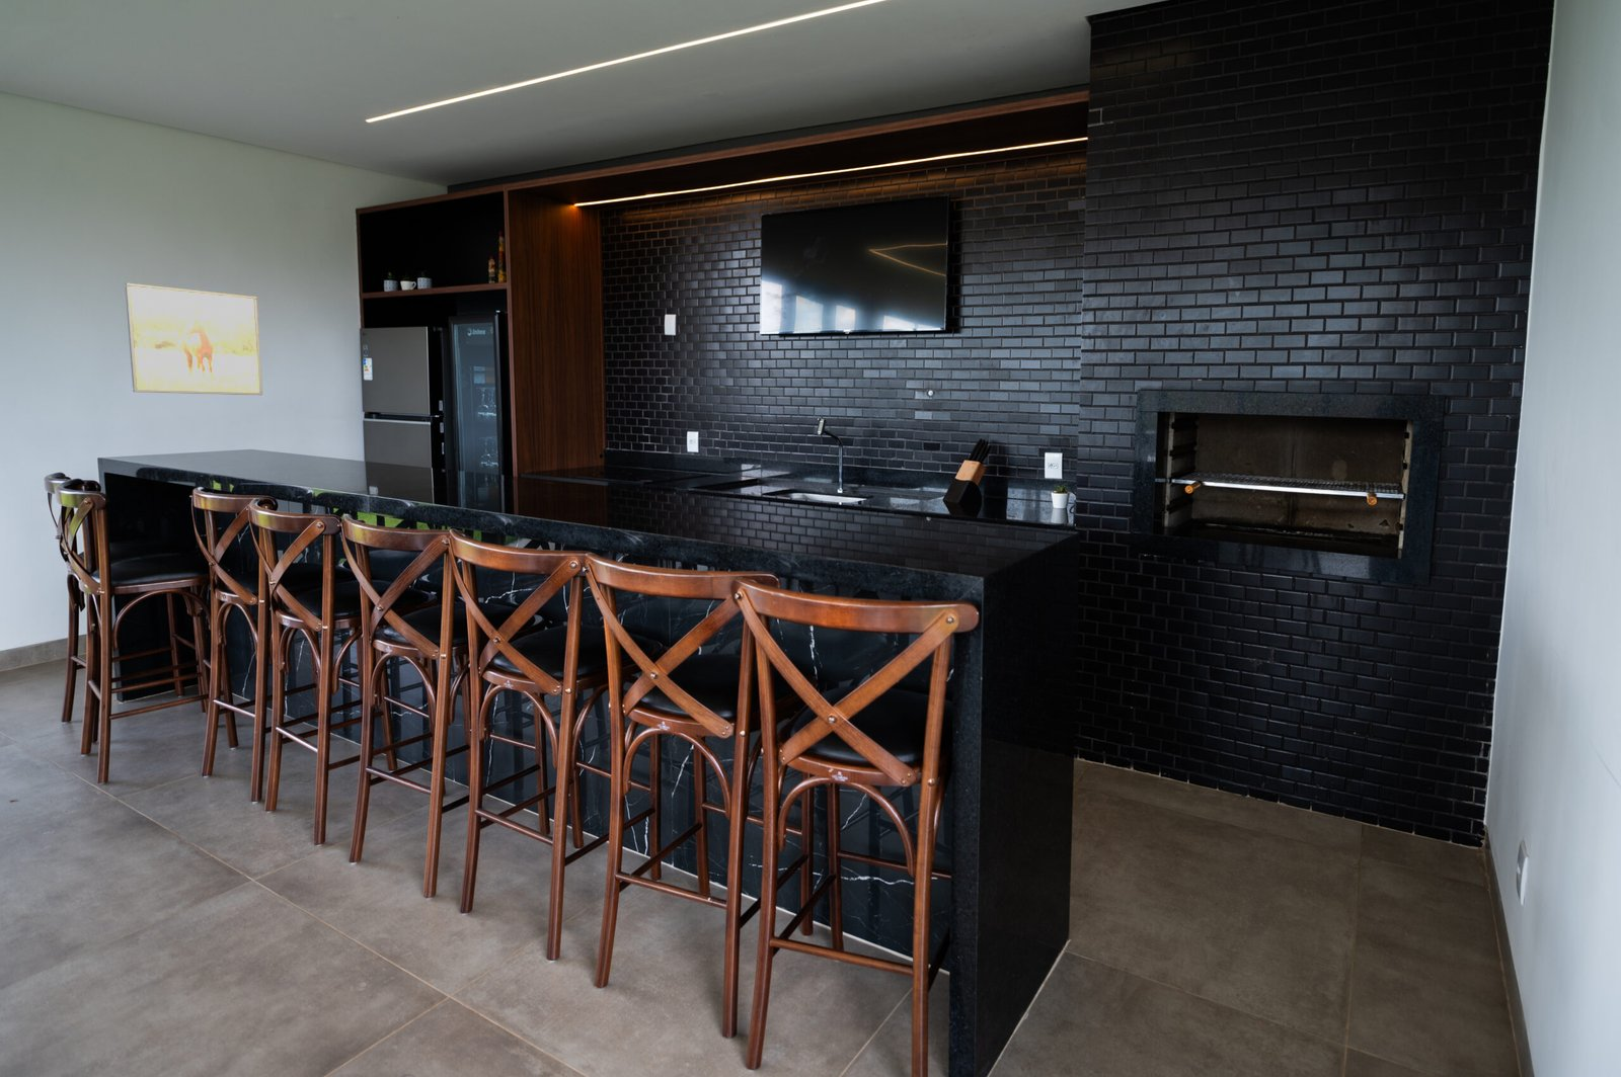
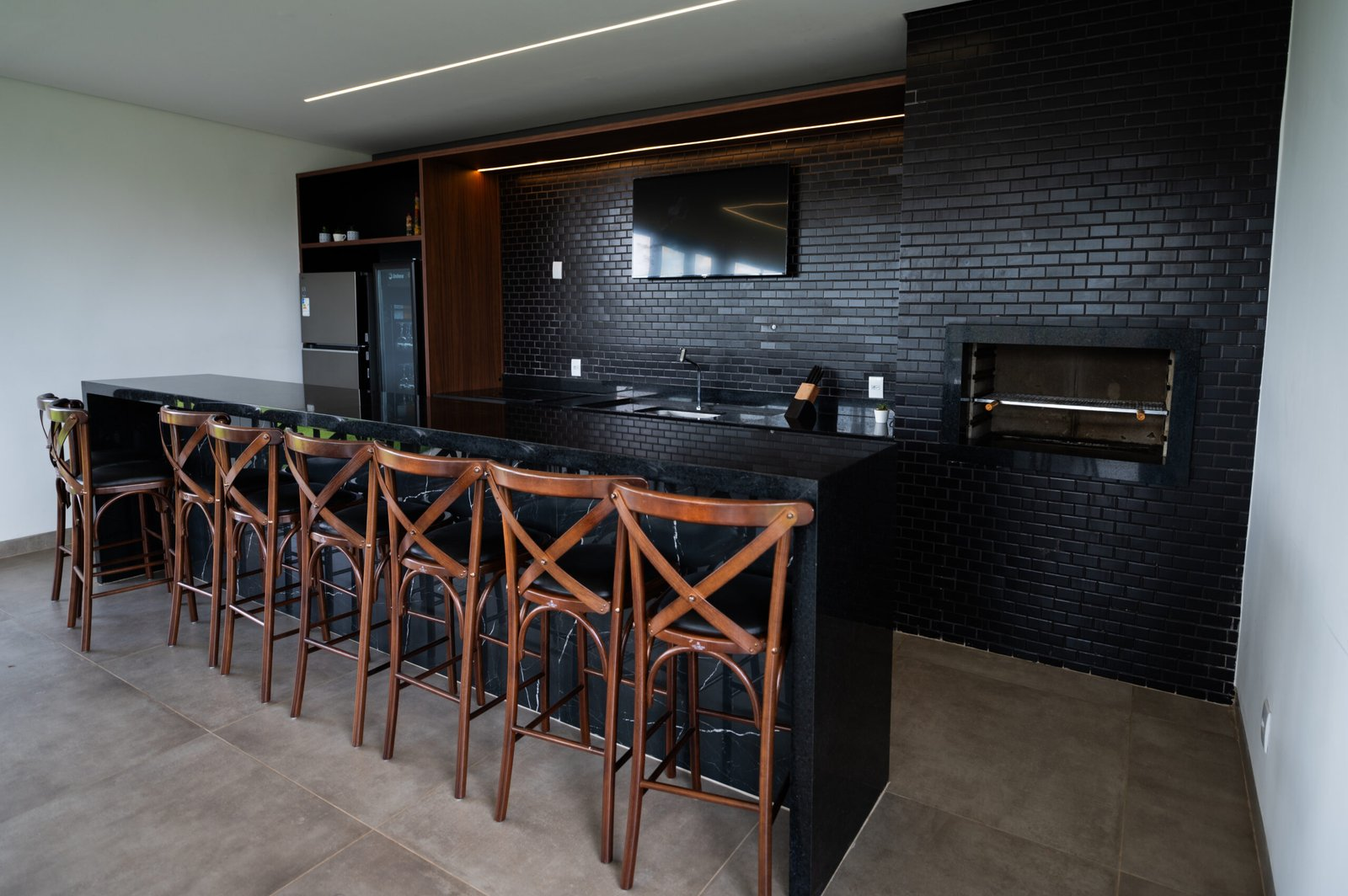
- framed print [124,281,263,395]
